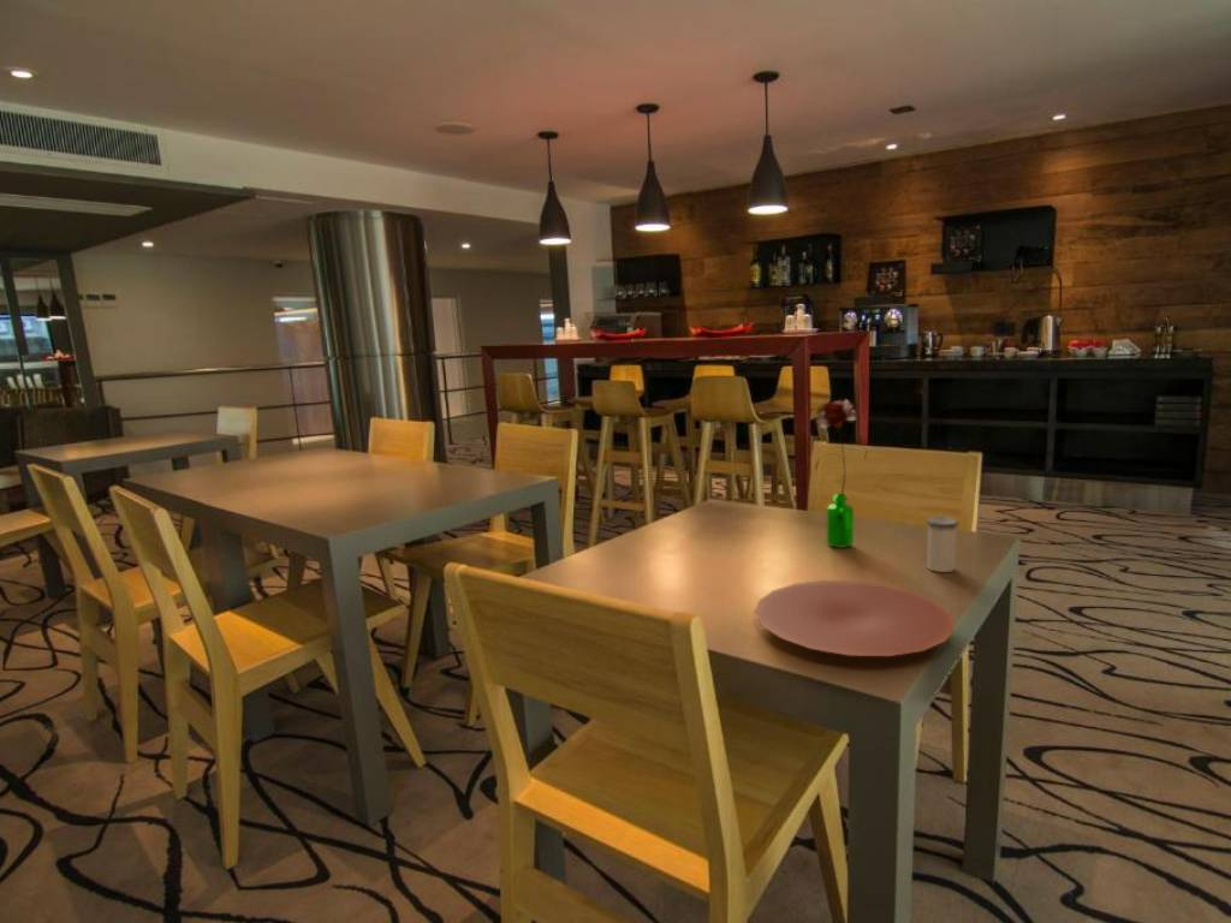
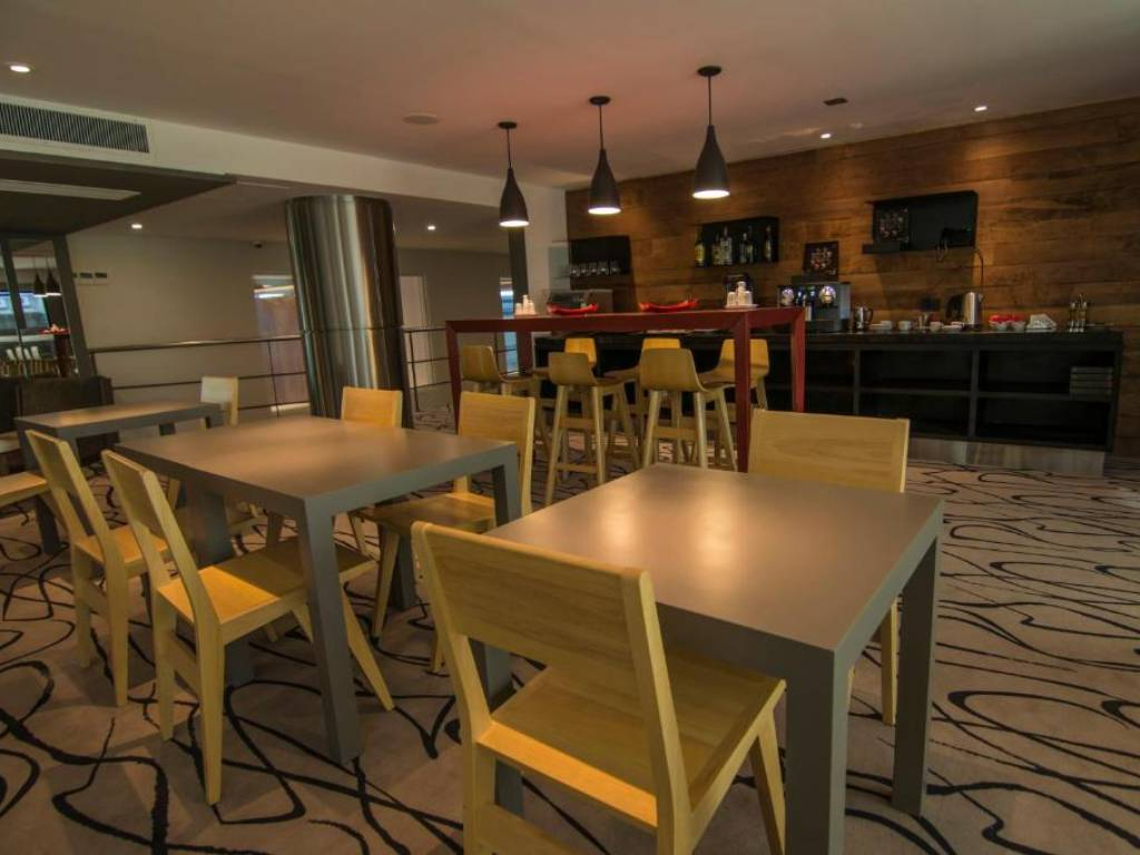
- salt shaker [926,516,959,573]
- flower [814,398,868,549]
- plate [754,579,956,657]
